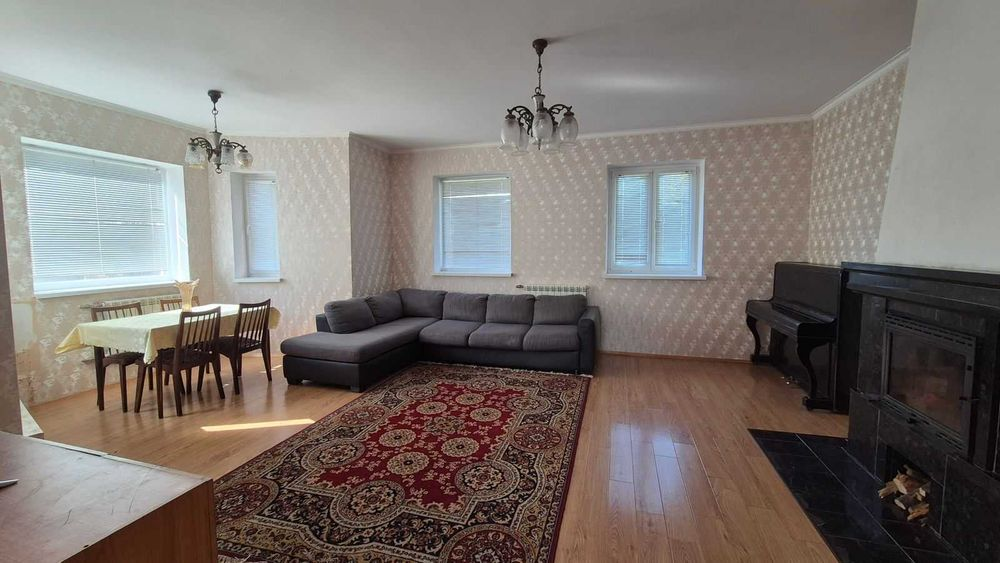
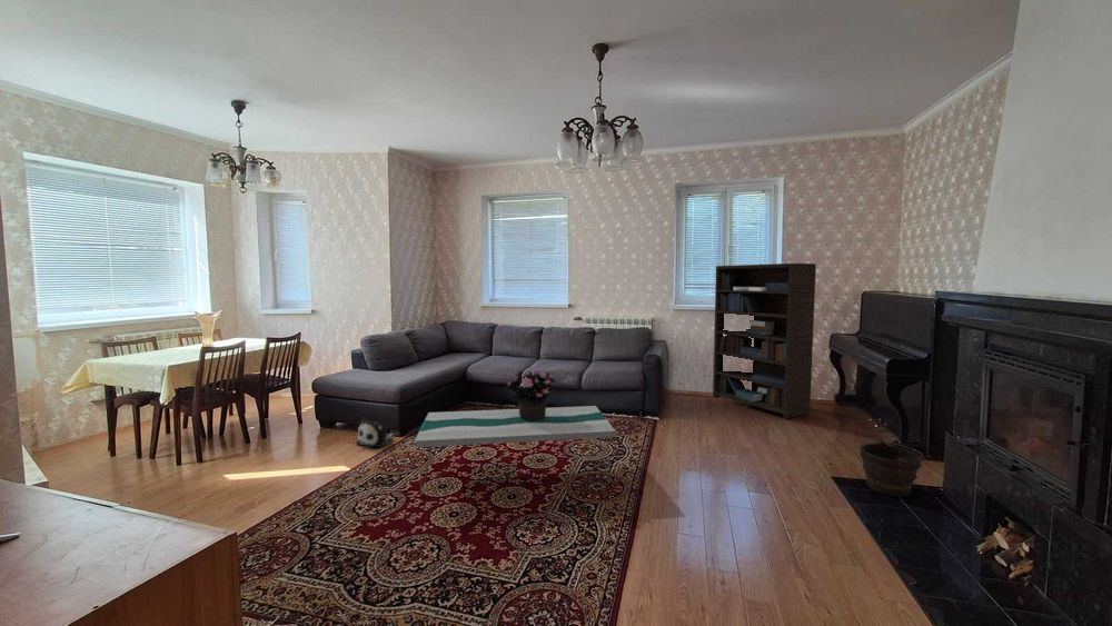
+ bucket [858,439,924,498]
+ potted flower [504,369,557,420]
+ plush toy [355,416,395,448]
+ bookcase [712,262,817,419]
+ coffee table [414,405,617,495]
